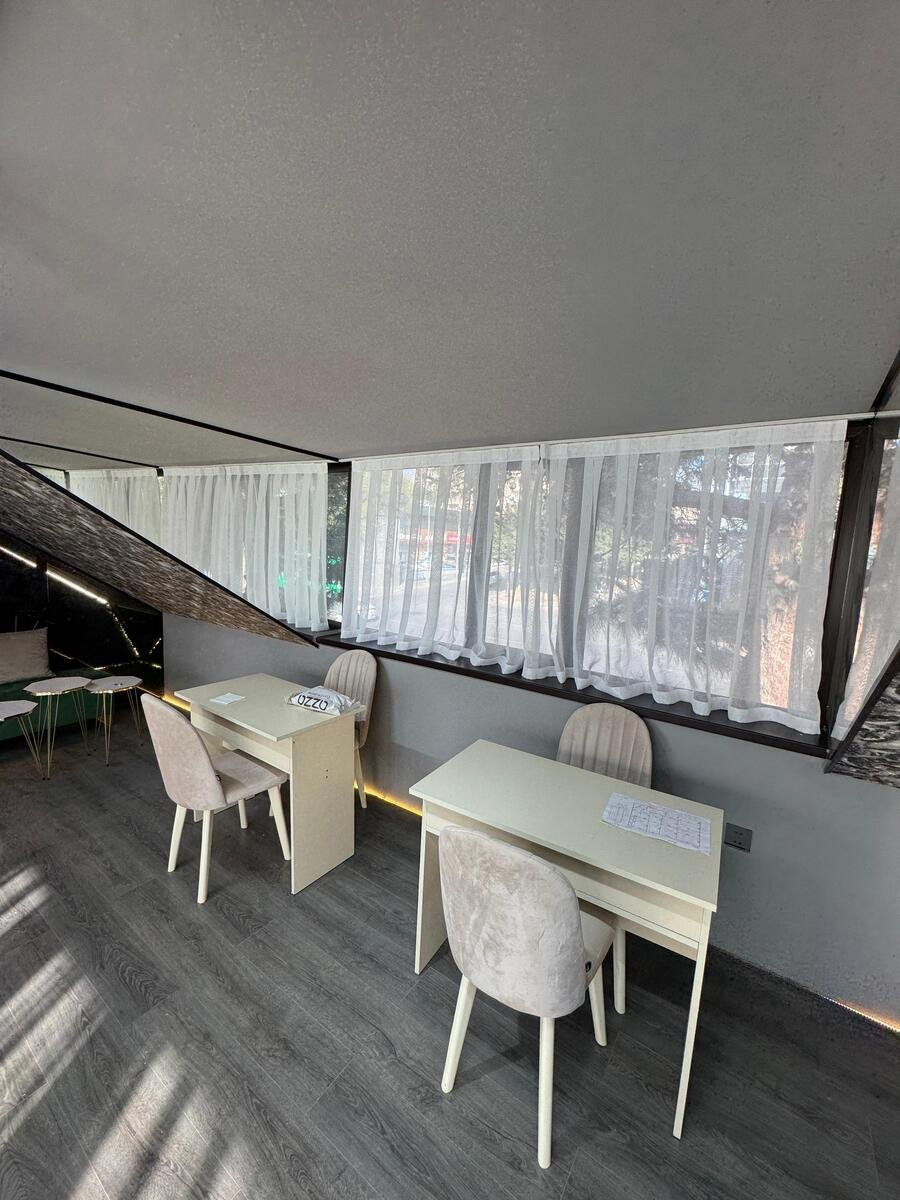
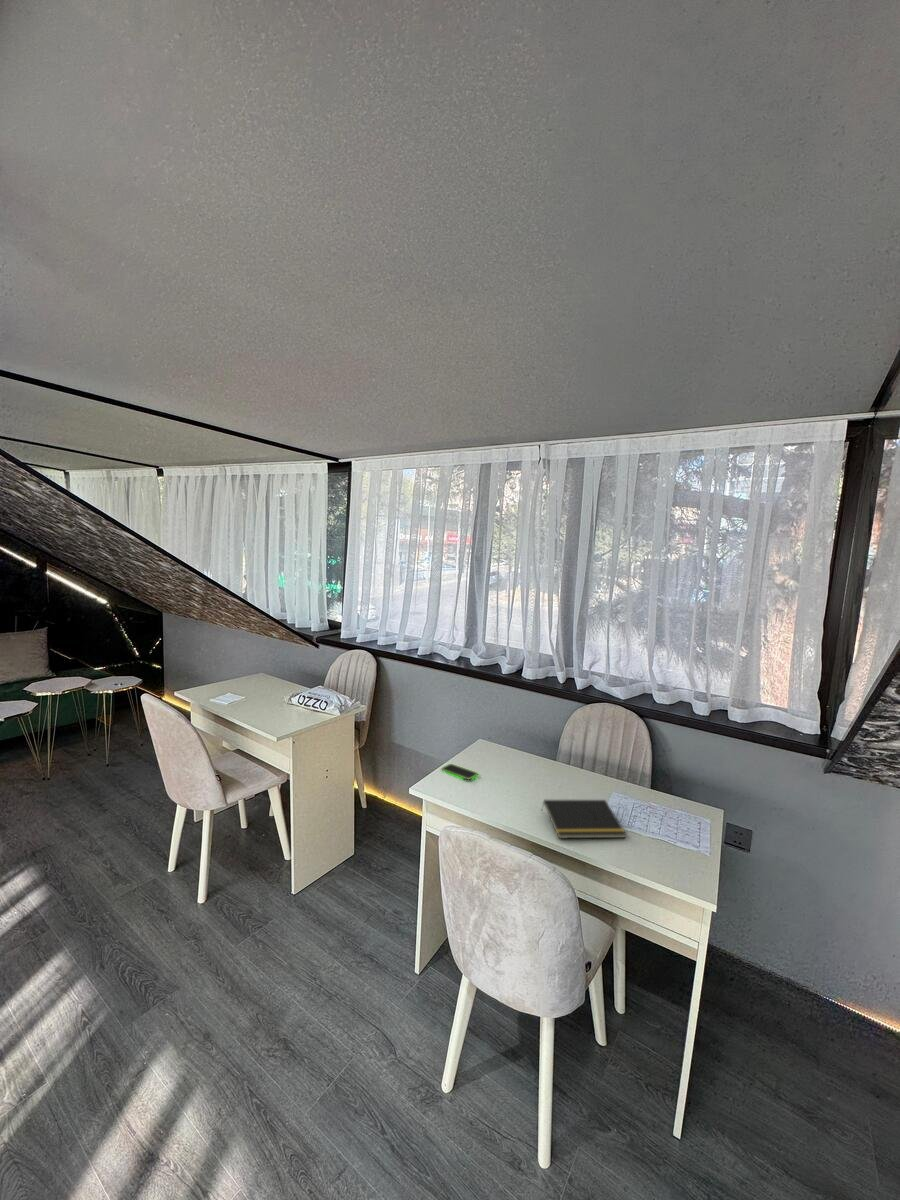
+ notepad [540,799,627,839]
+ smartphone [440,763,480,781]
